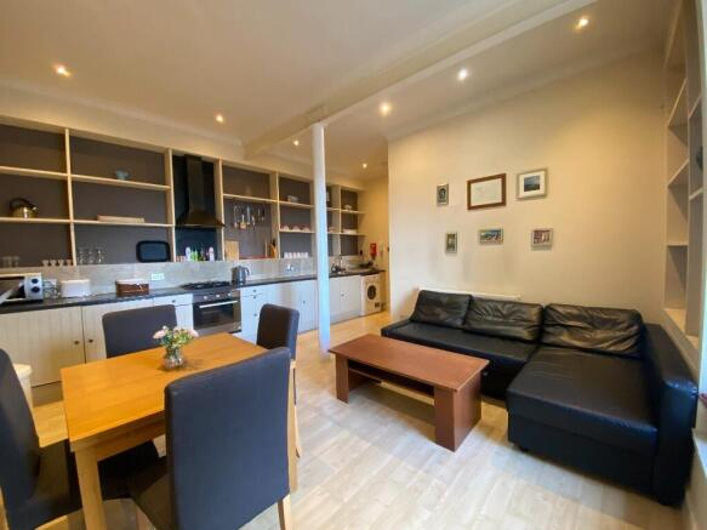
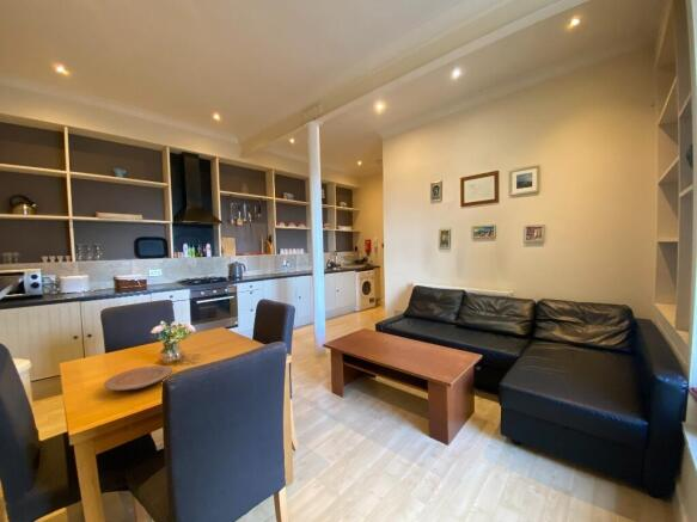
+ plate [103,364,173,392]
